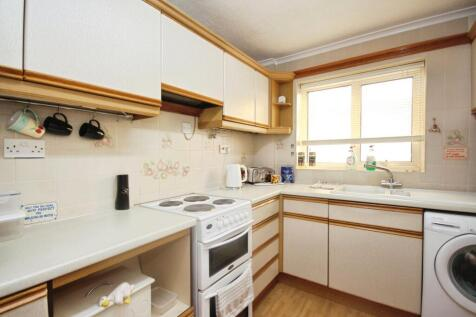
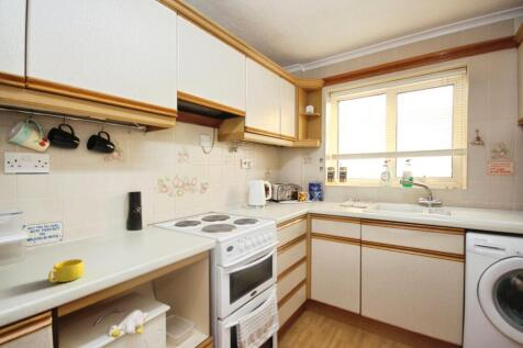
+ cup [47,258,86,283]
